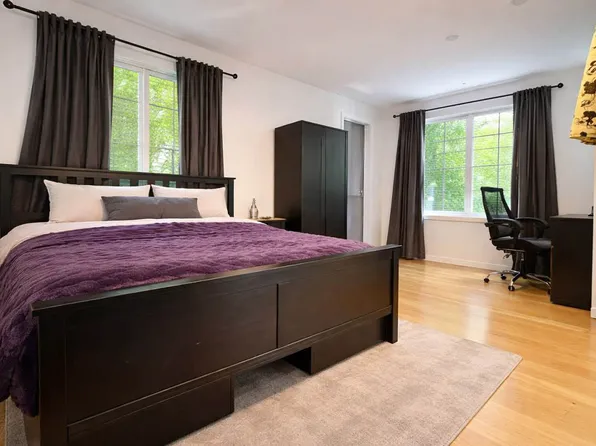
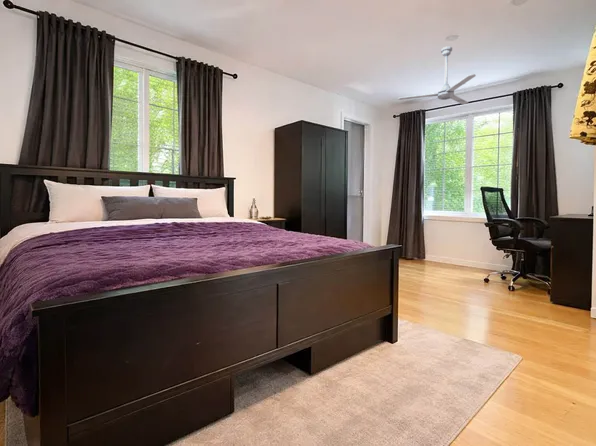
+ ceiling fan [397,46,477,105]
